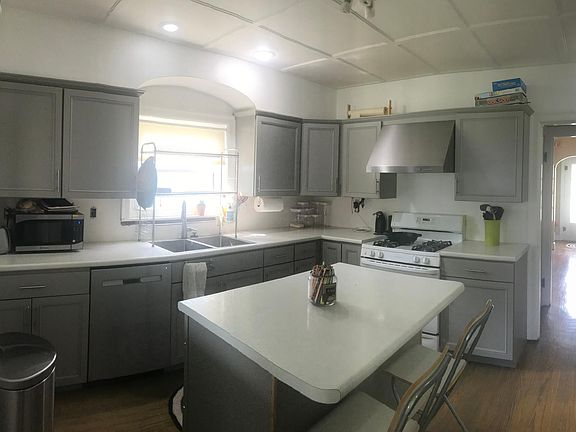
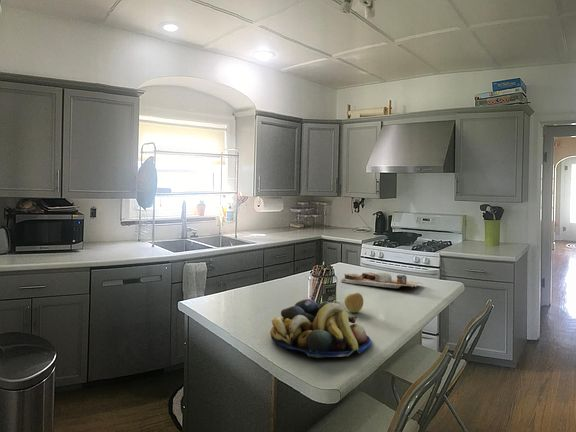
+ cutting board [341,271,423,289]
+ apple [343,292,364,314]
+ fruit bowl [269,298,372,359]
